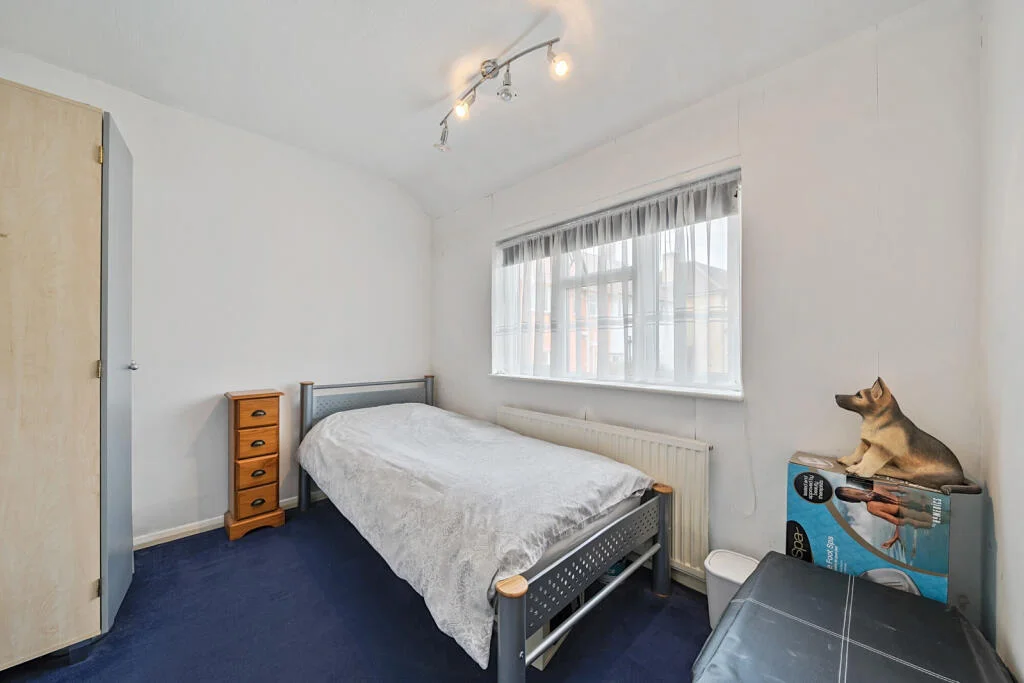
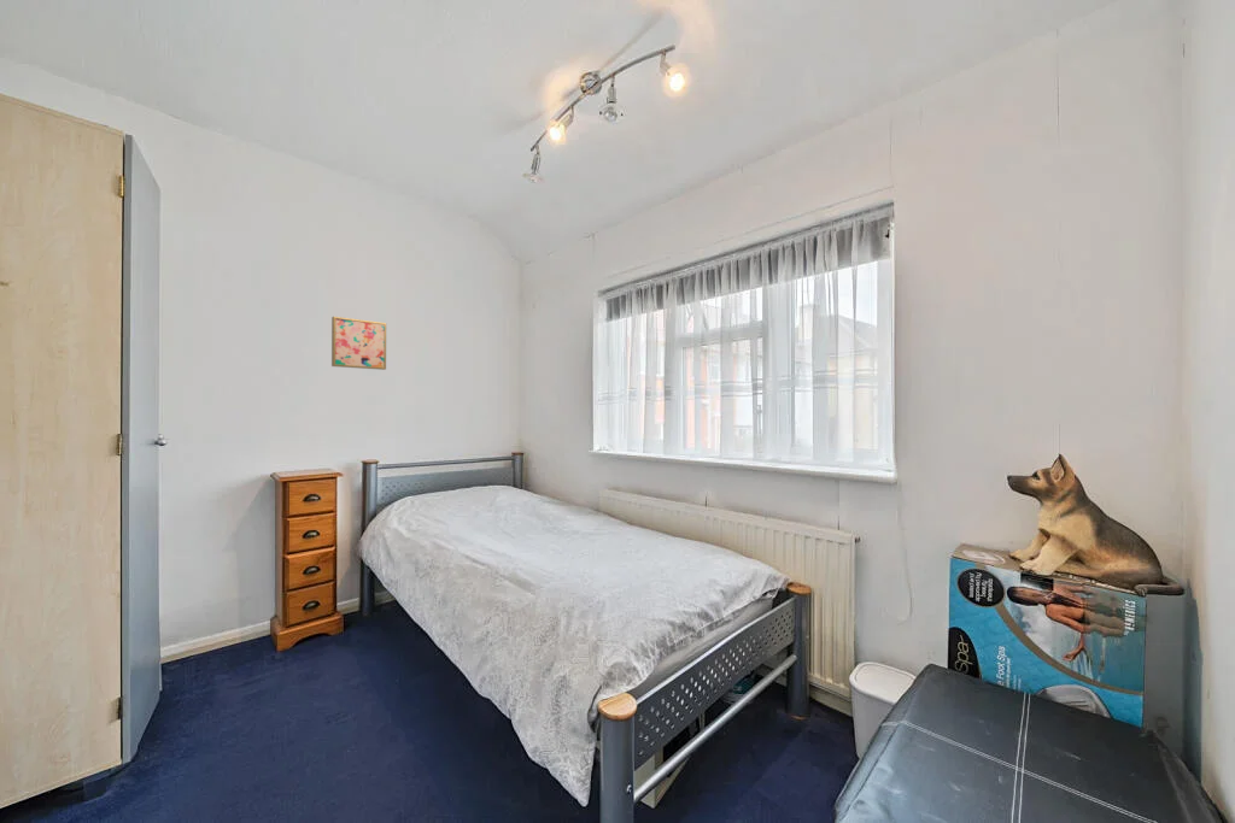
+ wall art [330,316,387,371]
